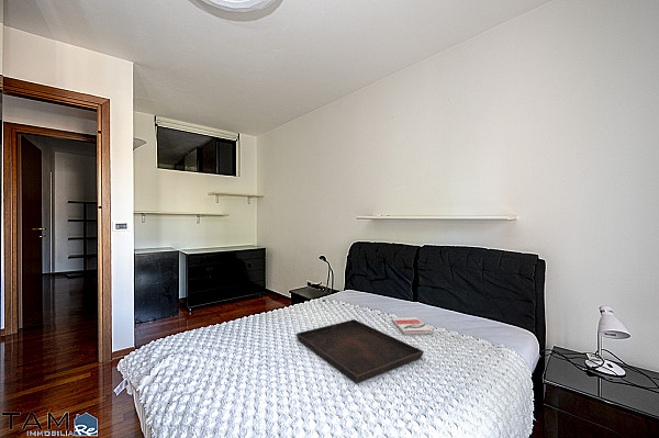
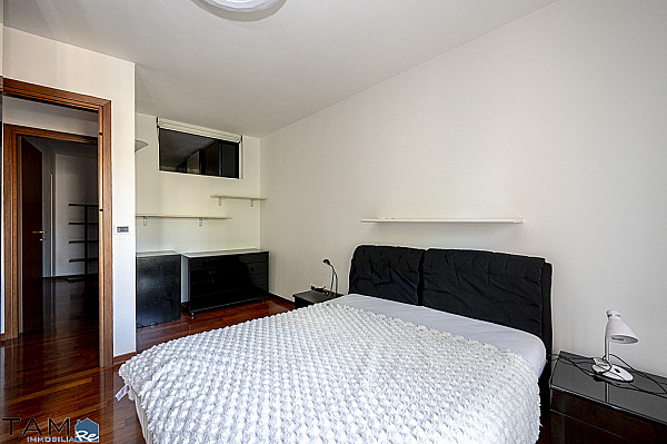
- serving tray [295,318,424,384]
- book [391,316,434,336]
